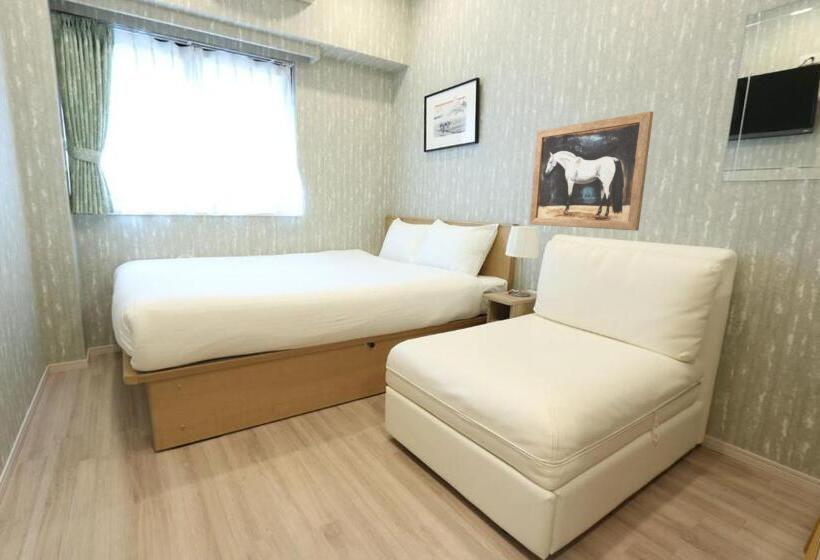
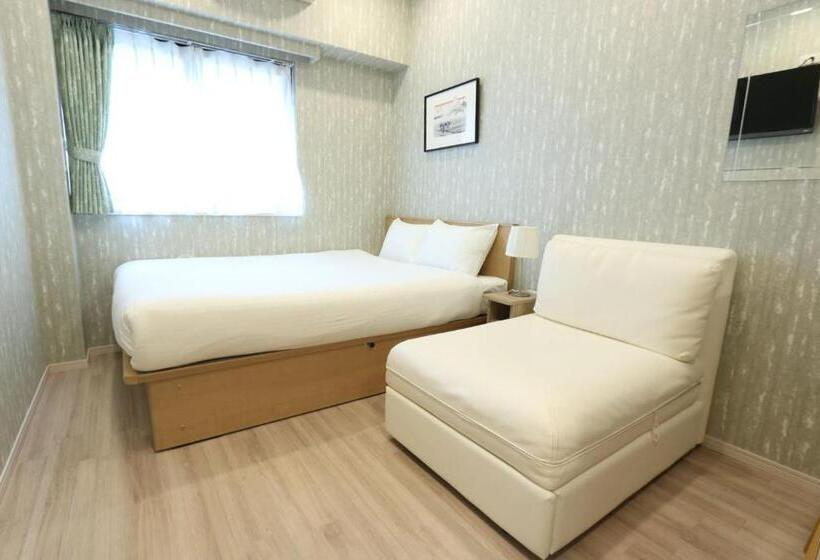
- wall art [528,110,654,232]
